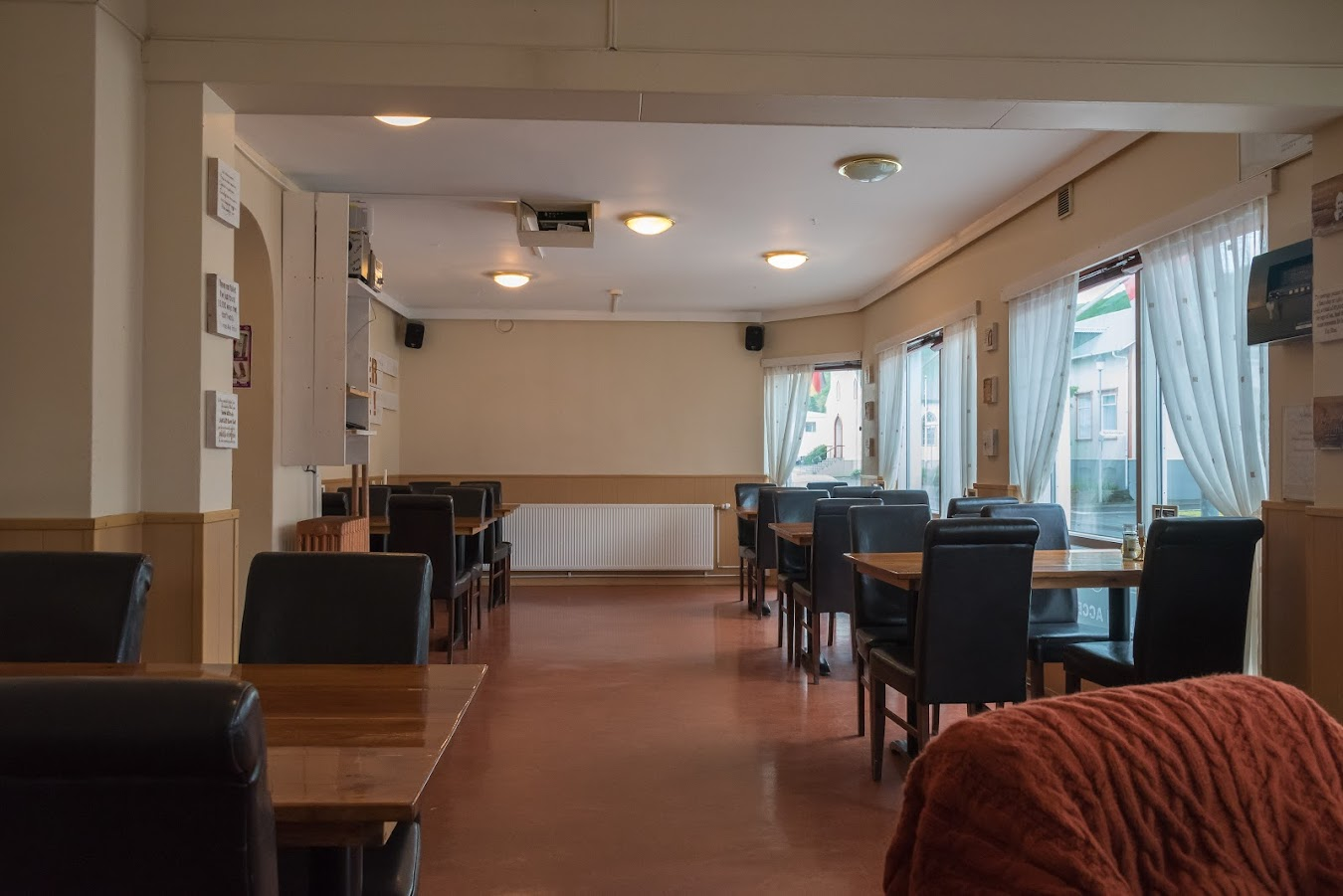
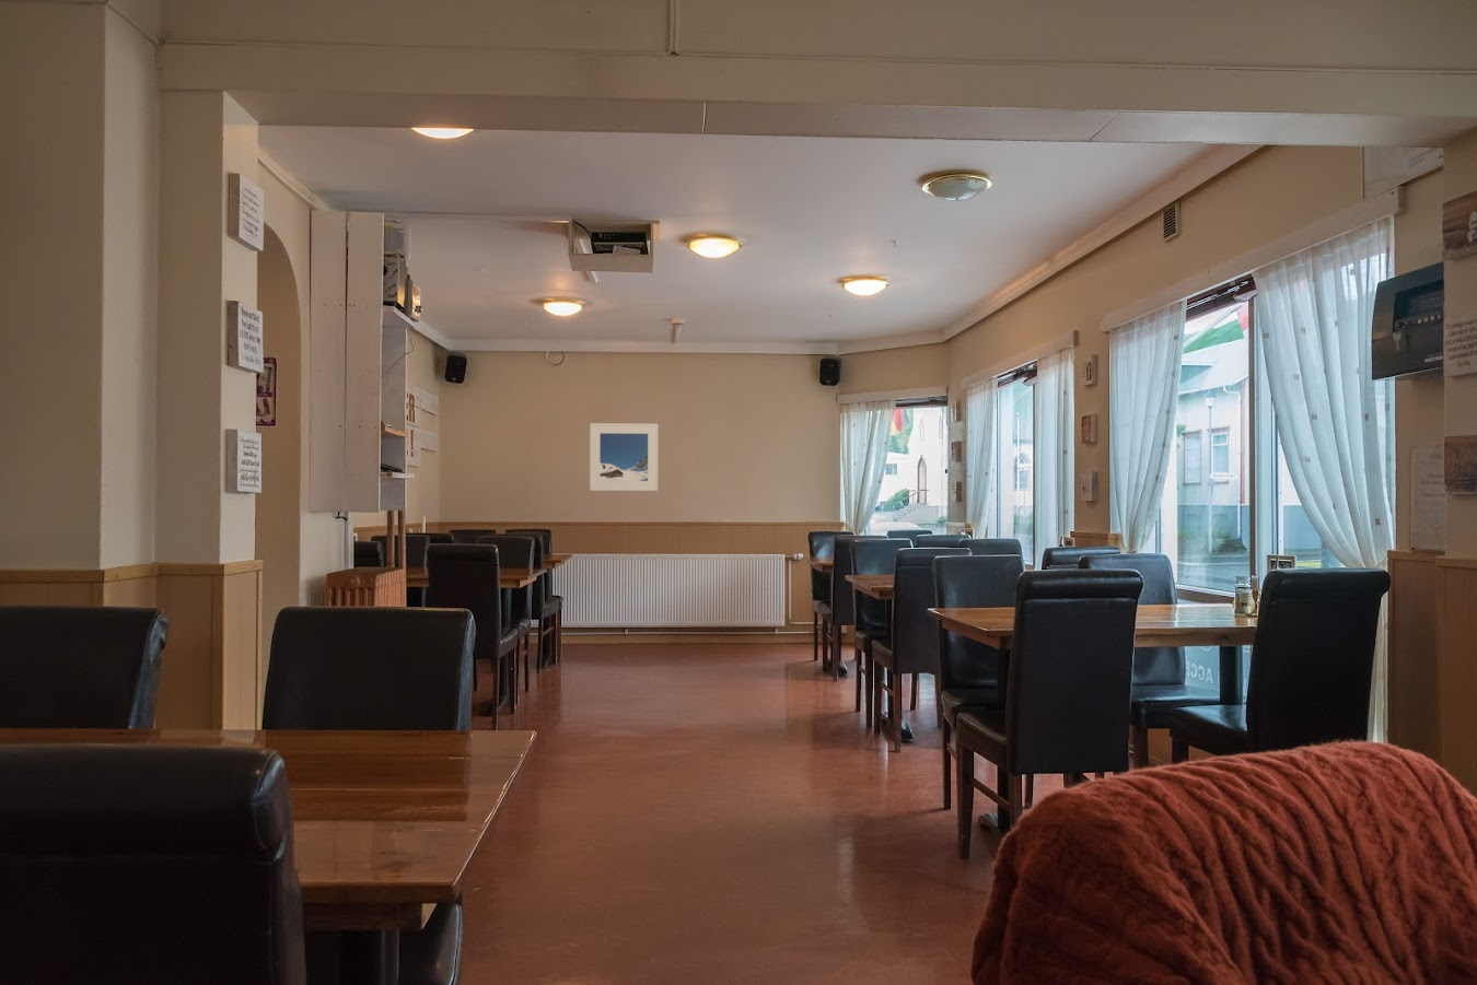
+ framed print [588,422,660,492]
